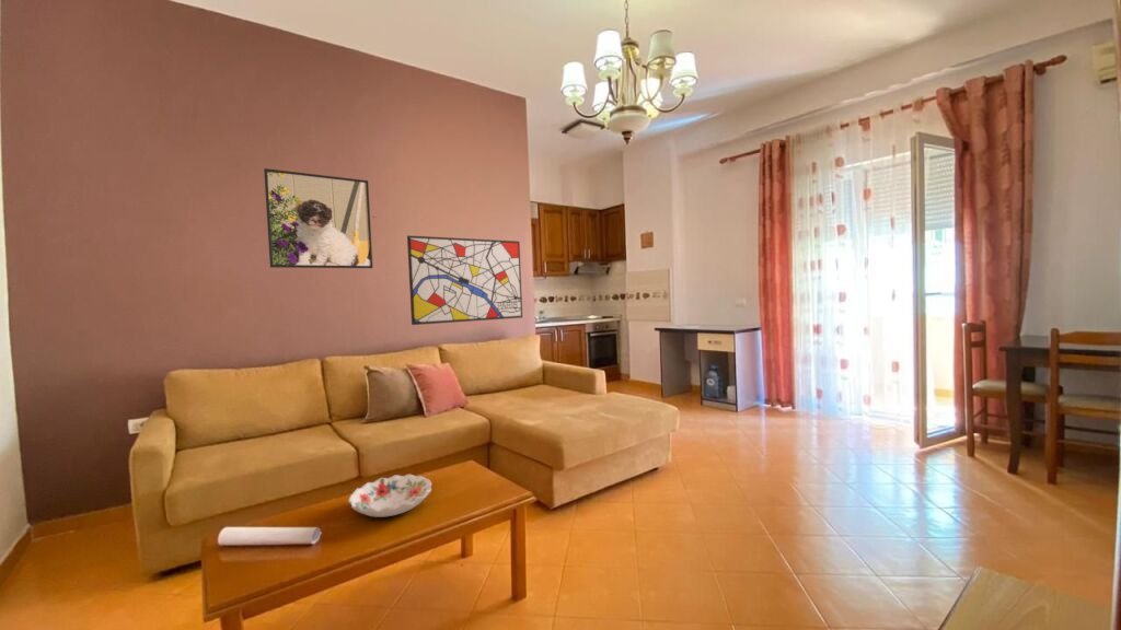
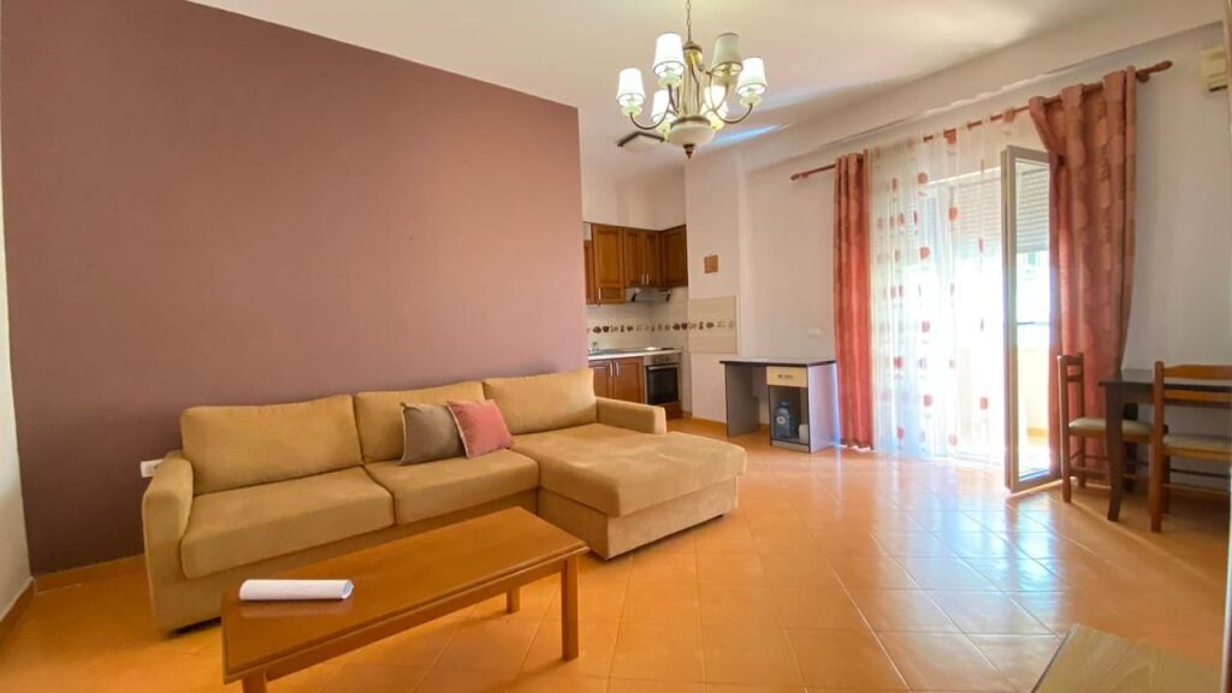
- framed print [263,167,374,269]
- decorative bowl [347,474,432,518]
- wall art [406,234,523,326]
